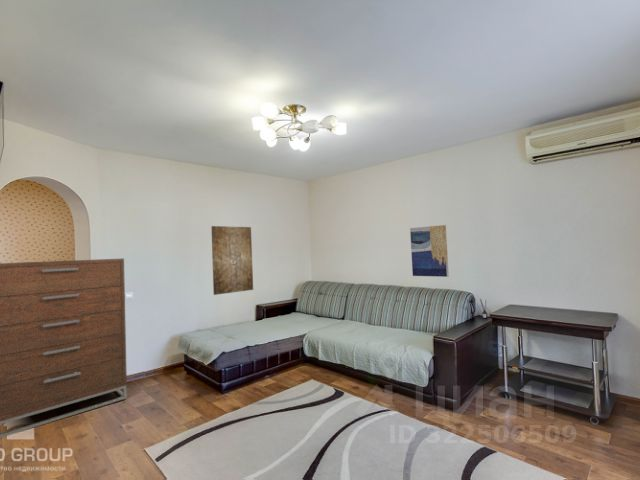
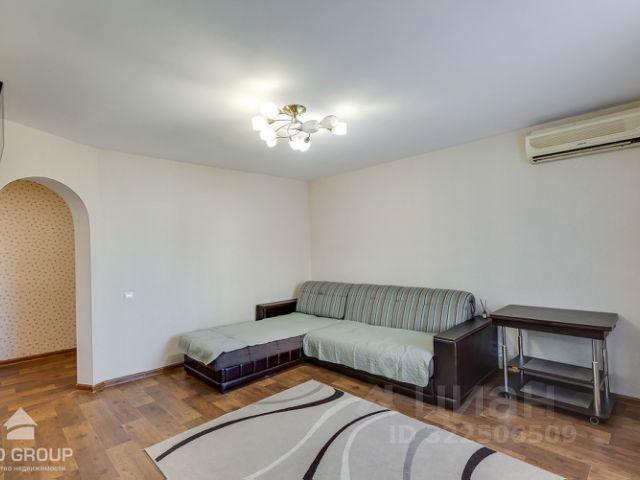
- dresser [0,258,128,439]
- wall art [409,224,450,278]
- wall art [210,225,254,296]
